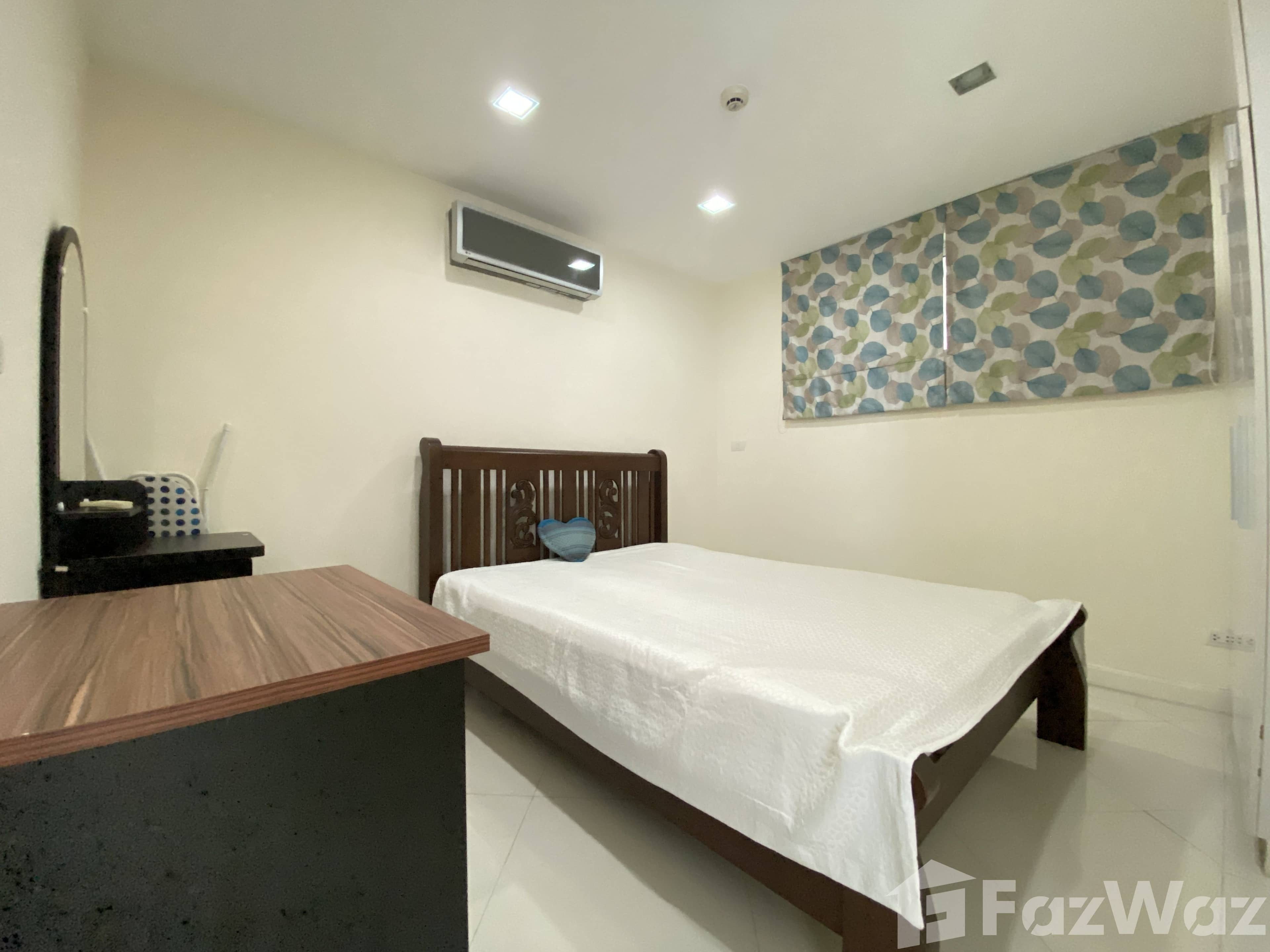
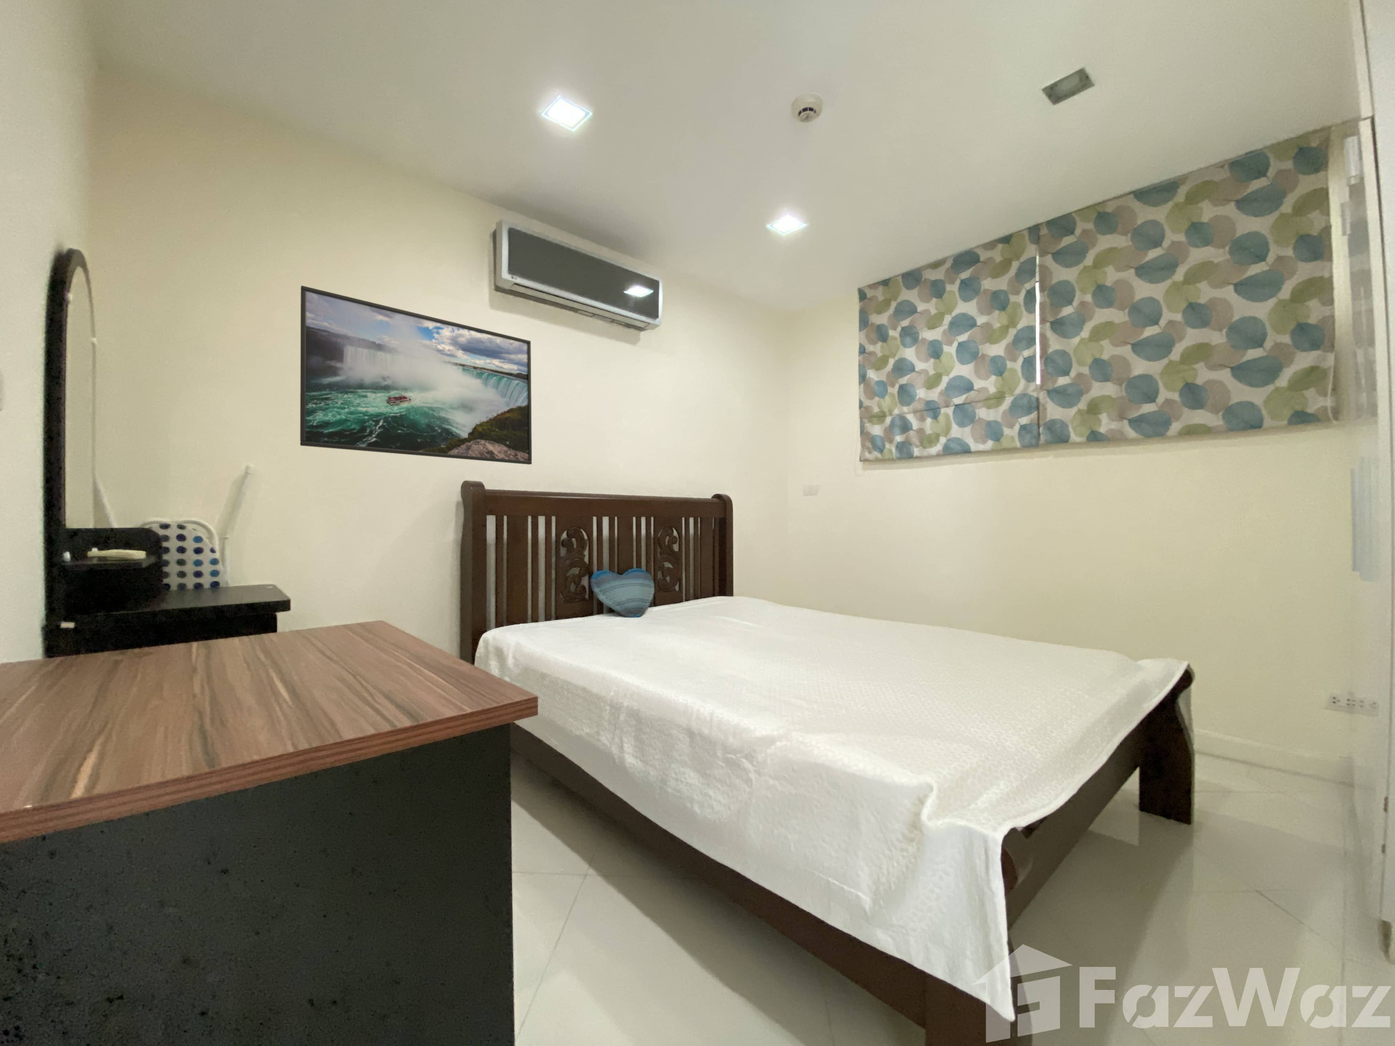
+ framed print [300,285,533,465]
